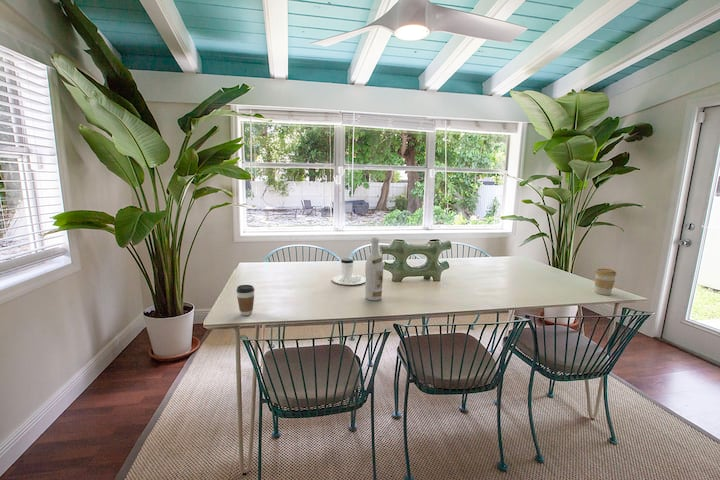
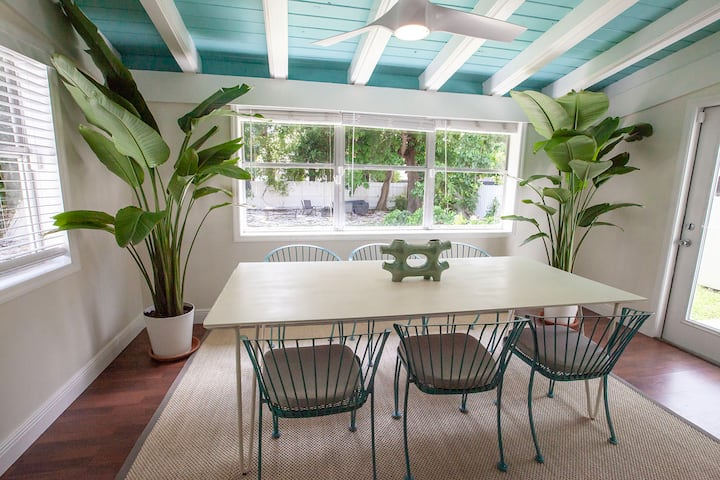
- coffee cup [331,257,365,286]
- coffee cup [594,268,617,296]
- wine bottle [364,237,384,301]
- coffee cup [235,284,255,316]
